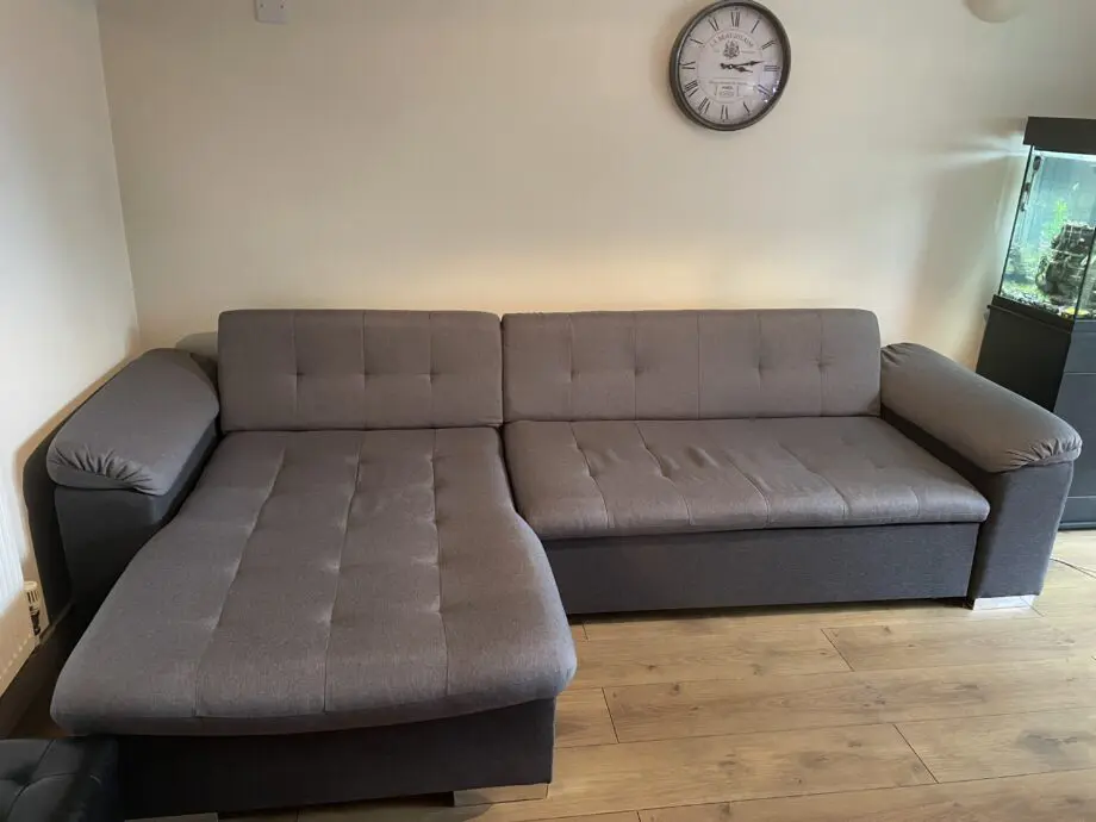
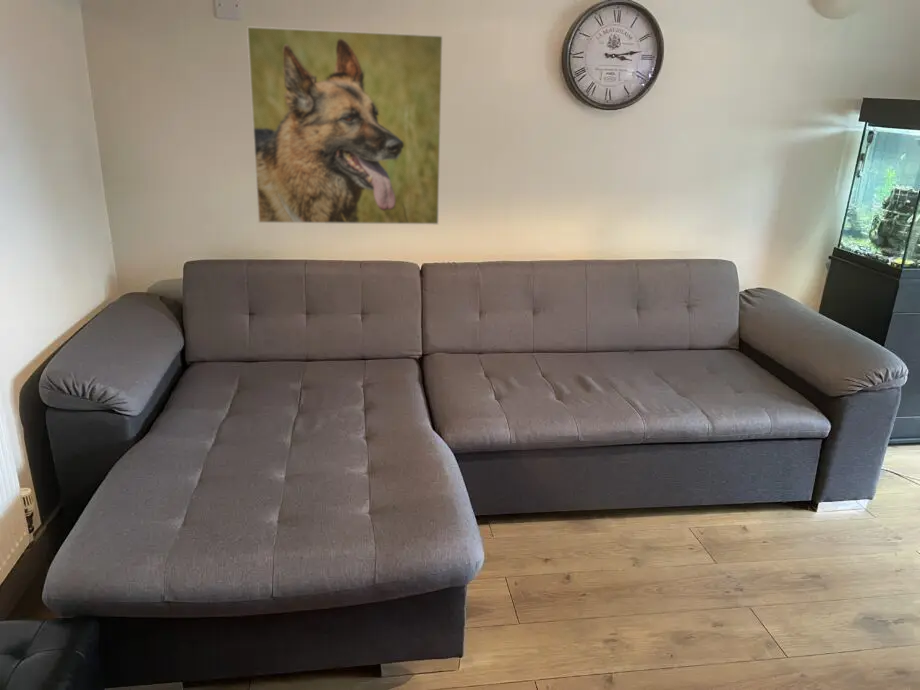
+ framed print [246,25,444,226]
